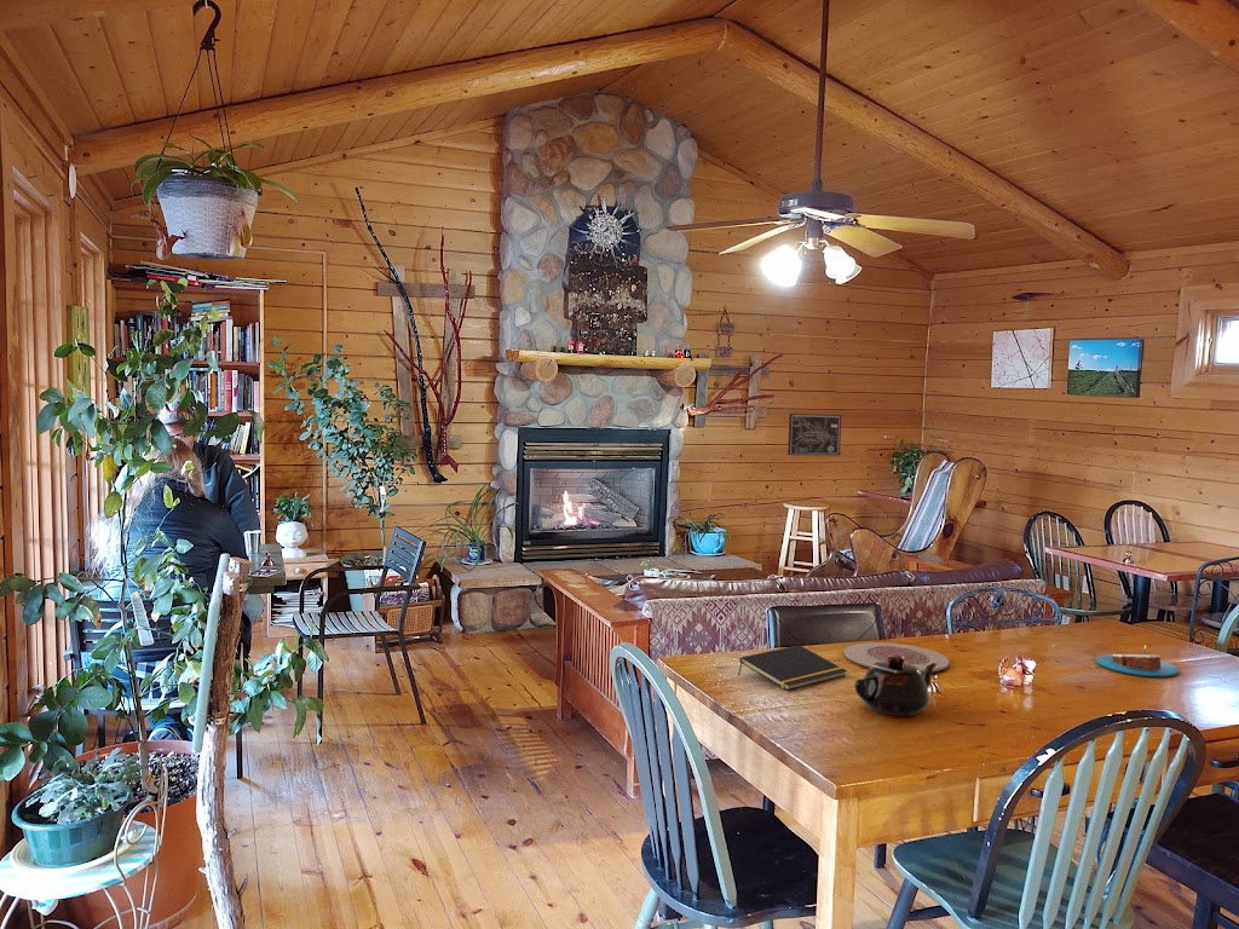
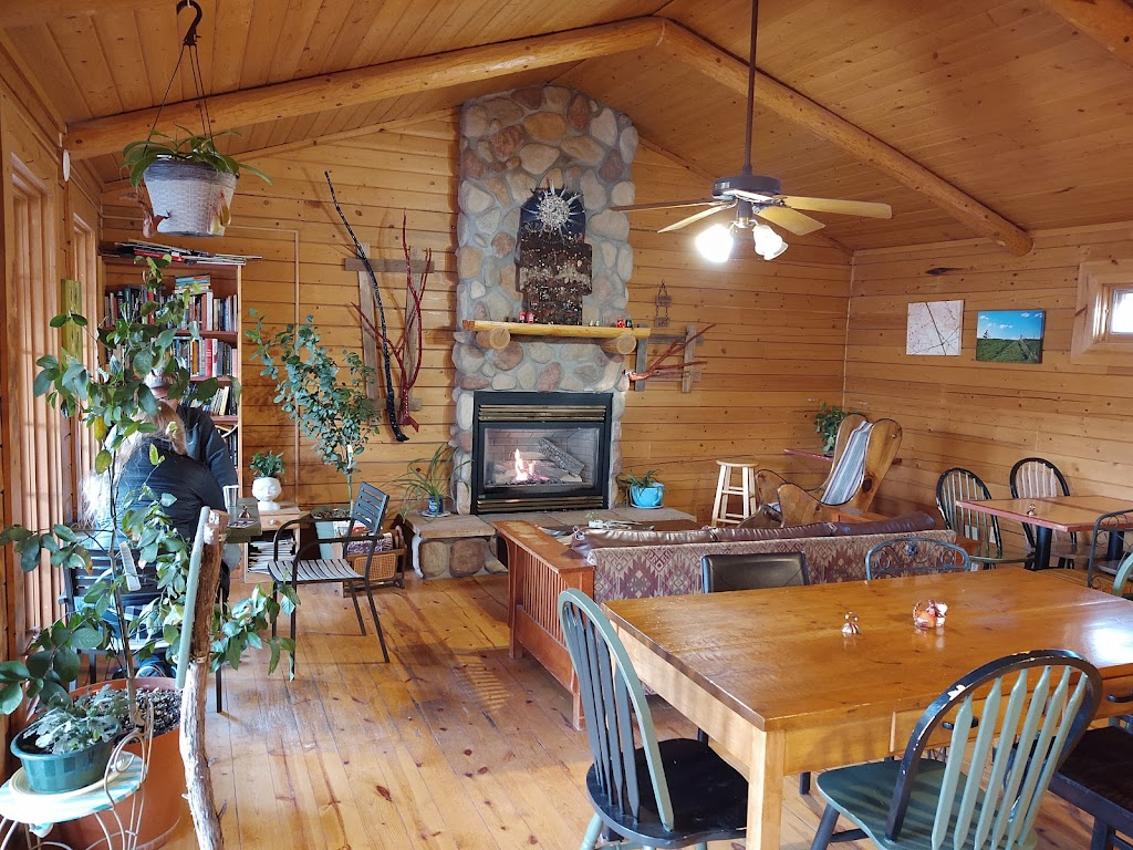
- plate [843,641,951,674]
- notepad [737,644,848,692]
- candle [1095,644,1180,677]
- teapot [854,654,938,717]
- wall art [786,412,842,456]
